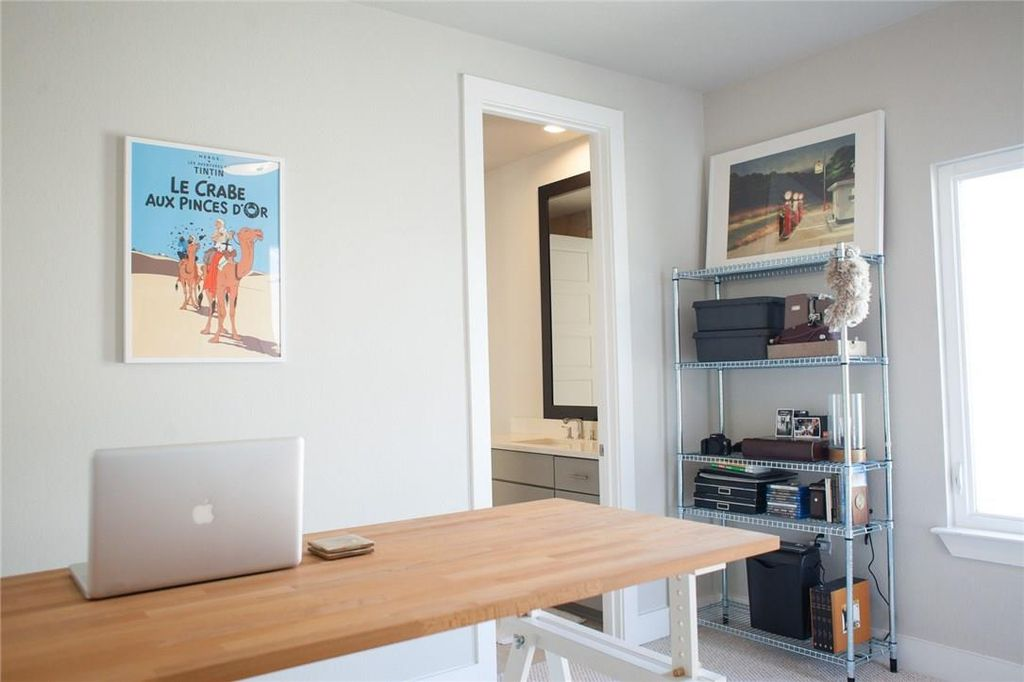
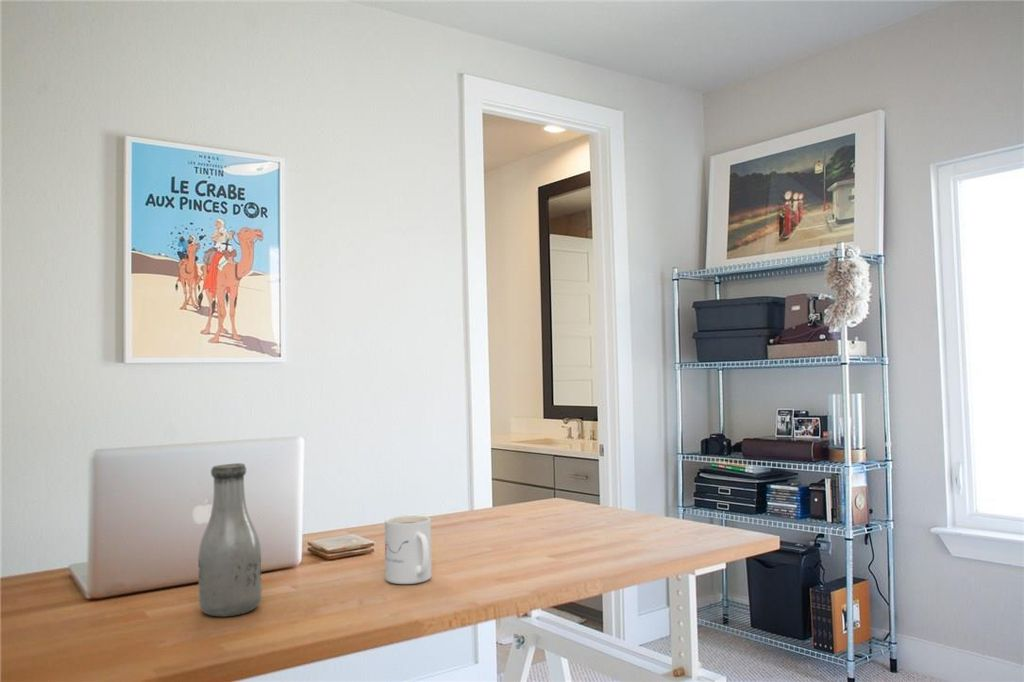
+ mug [384,514,432,585]
+ bottle [197,462,262,618]
